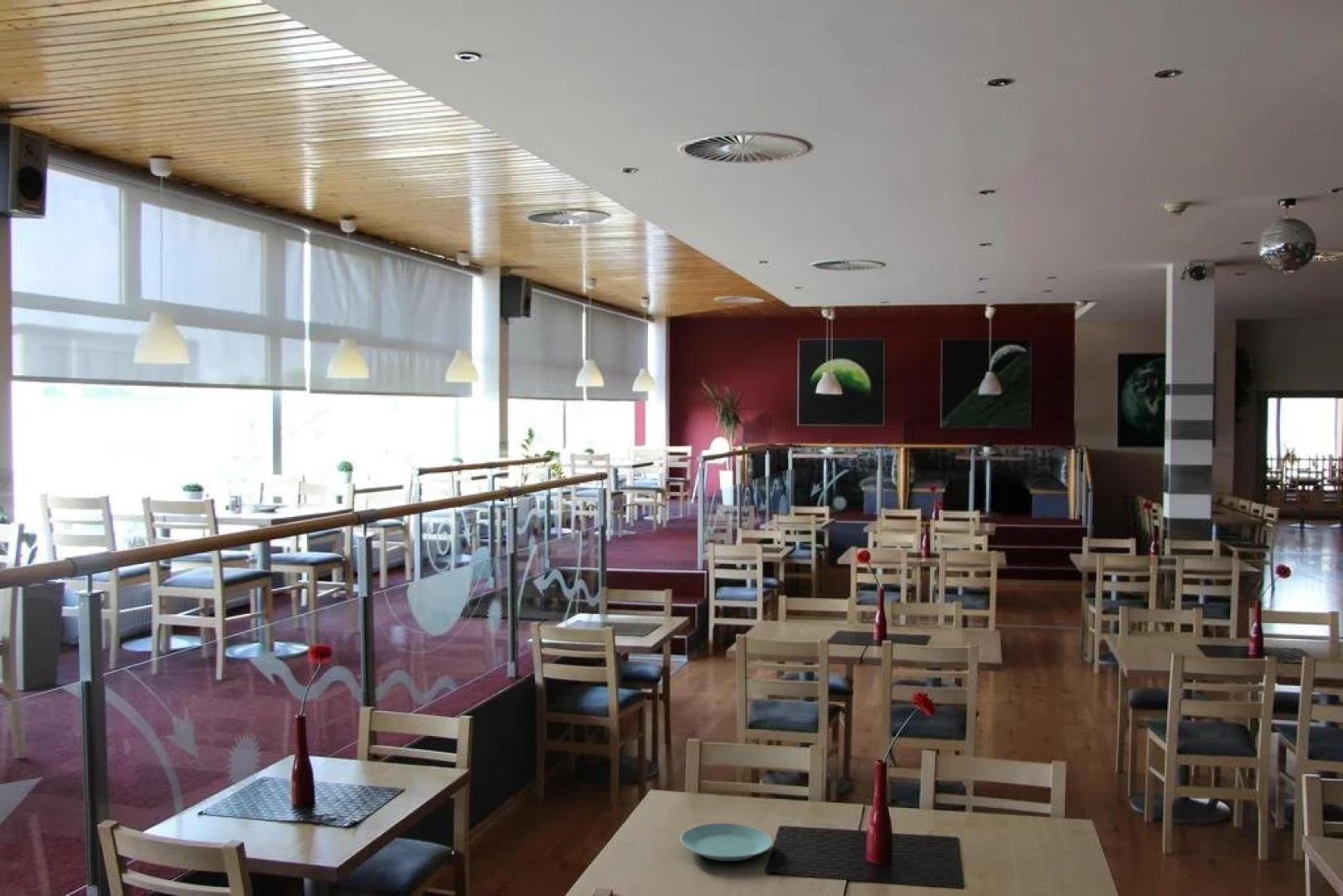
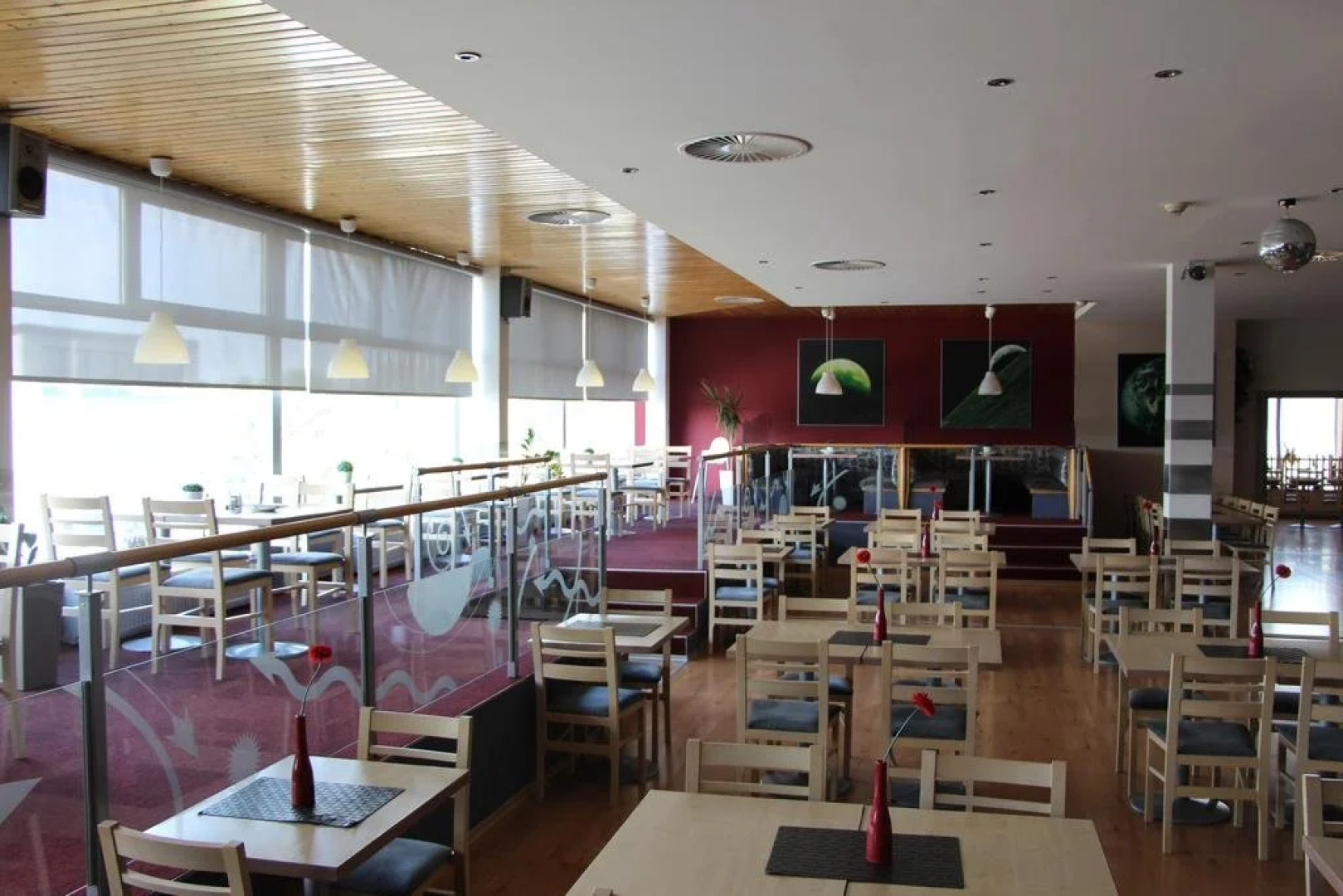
- plate [679,822,773,862]
